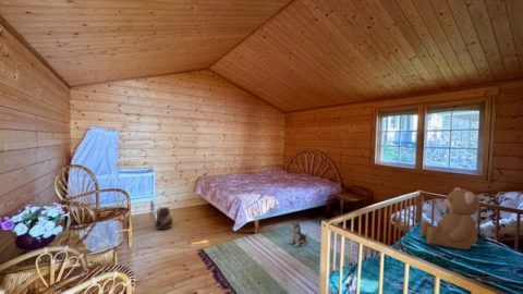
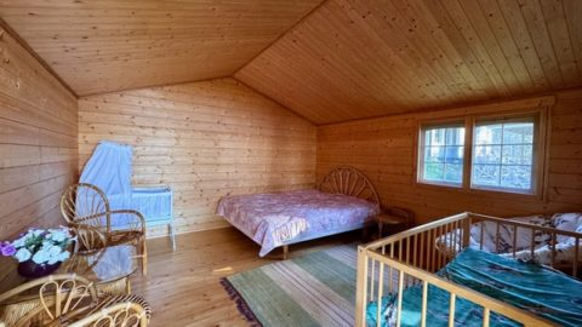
- teddy bear [419,187,481,250]
- plush toy [289,221,308,248]
- ceramic pot [154,206,174,231]
